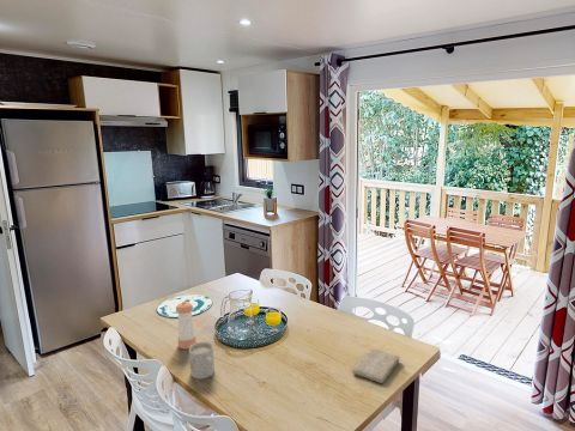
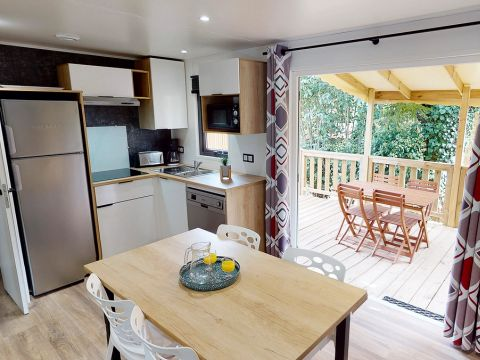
- pepper shaker [176,302,198,351]
- washcloth [351,347,400,384]
- mug [188,340,216,381]
- plate [156,293,213,318]
